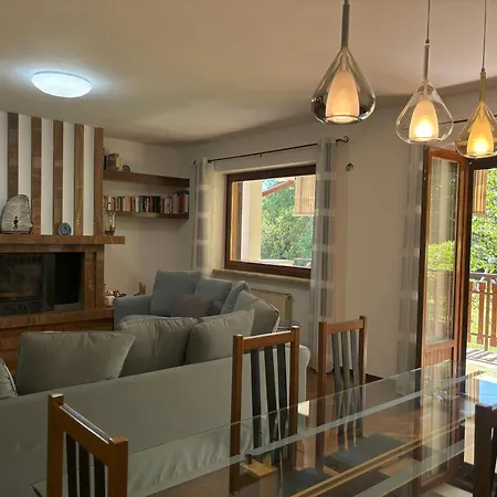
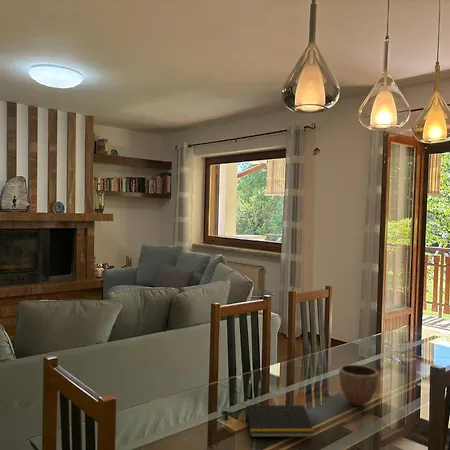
+ decorative bowl [338,363,379,407]
+ notepad [244,404,315,438]
